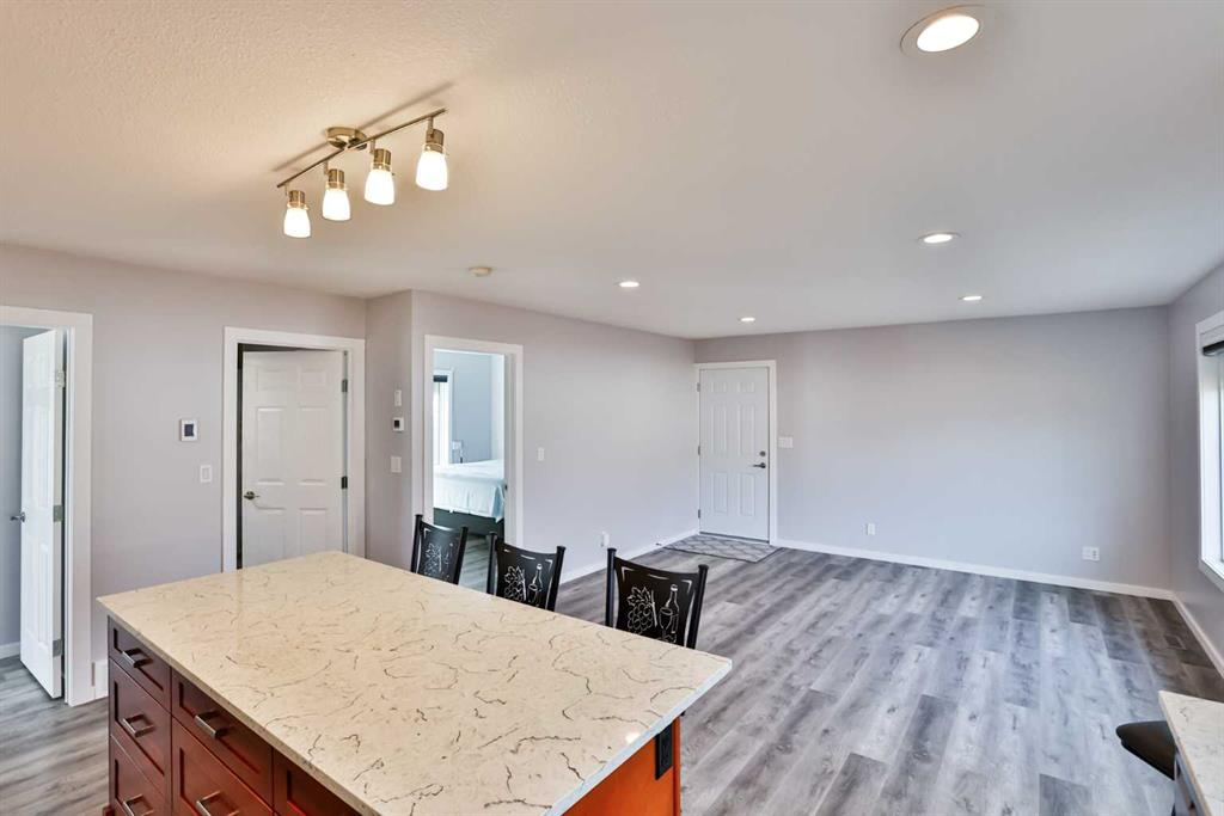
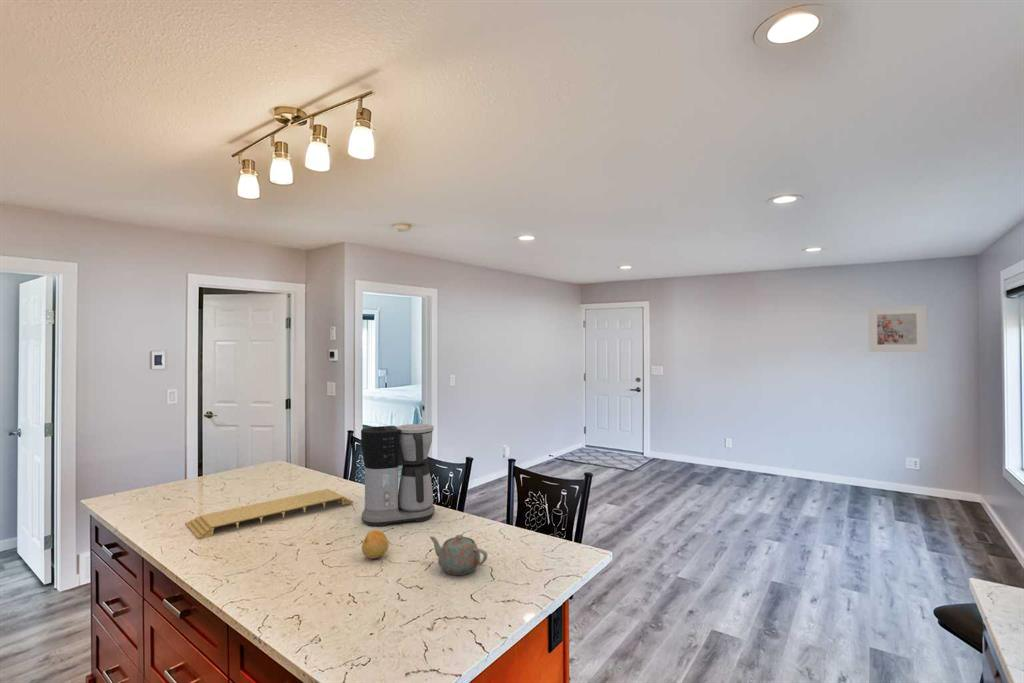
+ teapot [429,534,488,576]
+ cutting board [185,488,354,540]
+ fruit [361,529,390,560]
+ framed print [867,304,928,353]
+ coffee maker [360,423,436,528]
